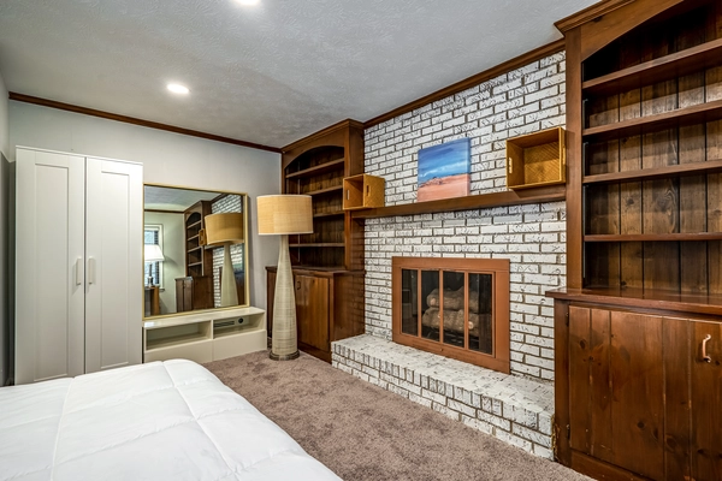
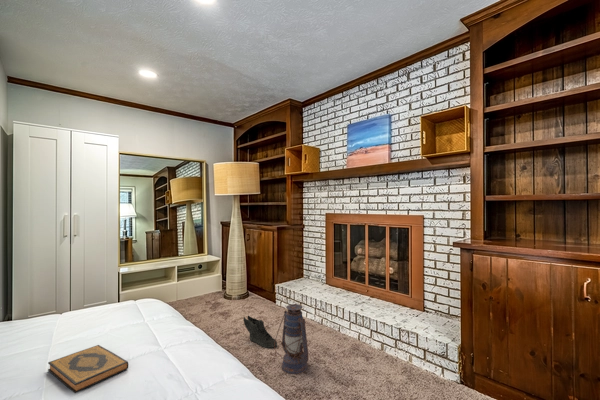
+ lantern [273,303,309,375]
+ hardback book [47,344,129,394]
+ sneaker [242,315,278,349]
